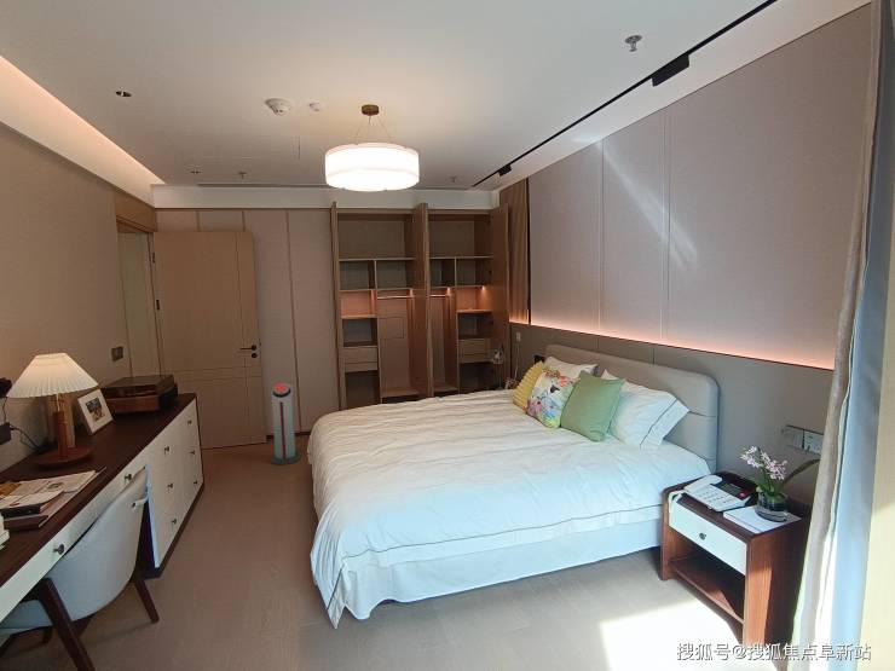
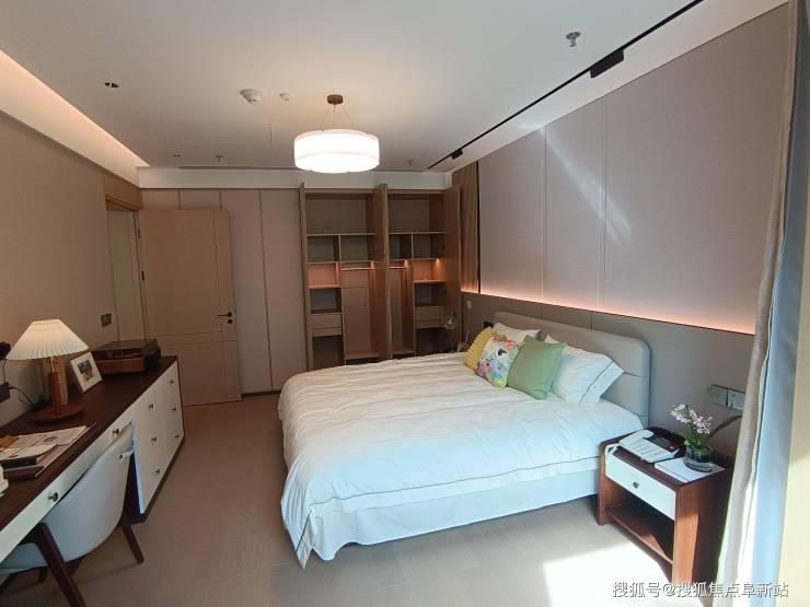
- air purifier [270,382,301,465]
